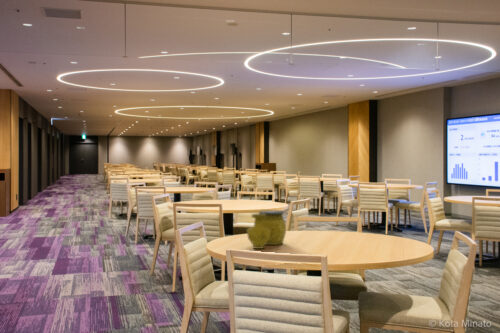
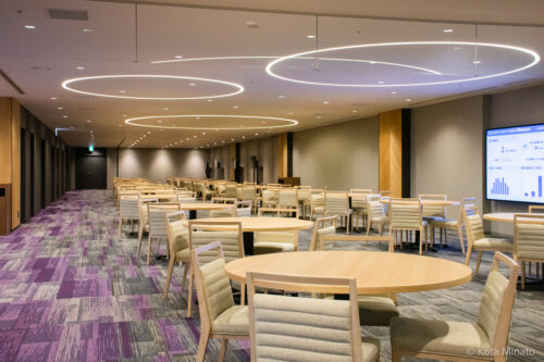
- decorative vase [246,210,287,250]
